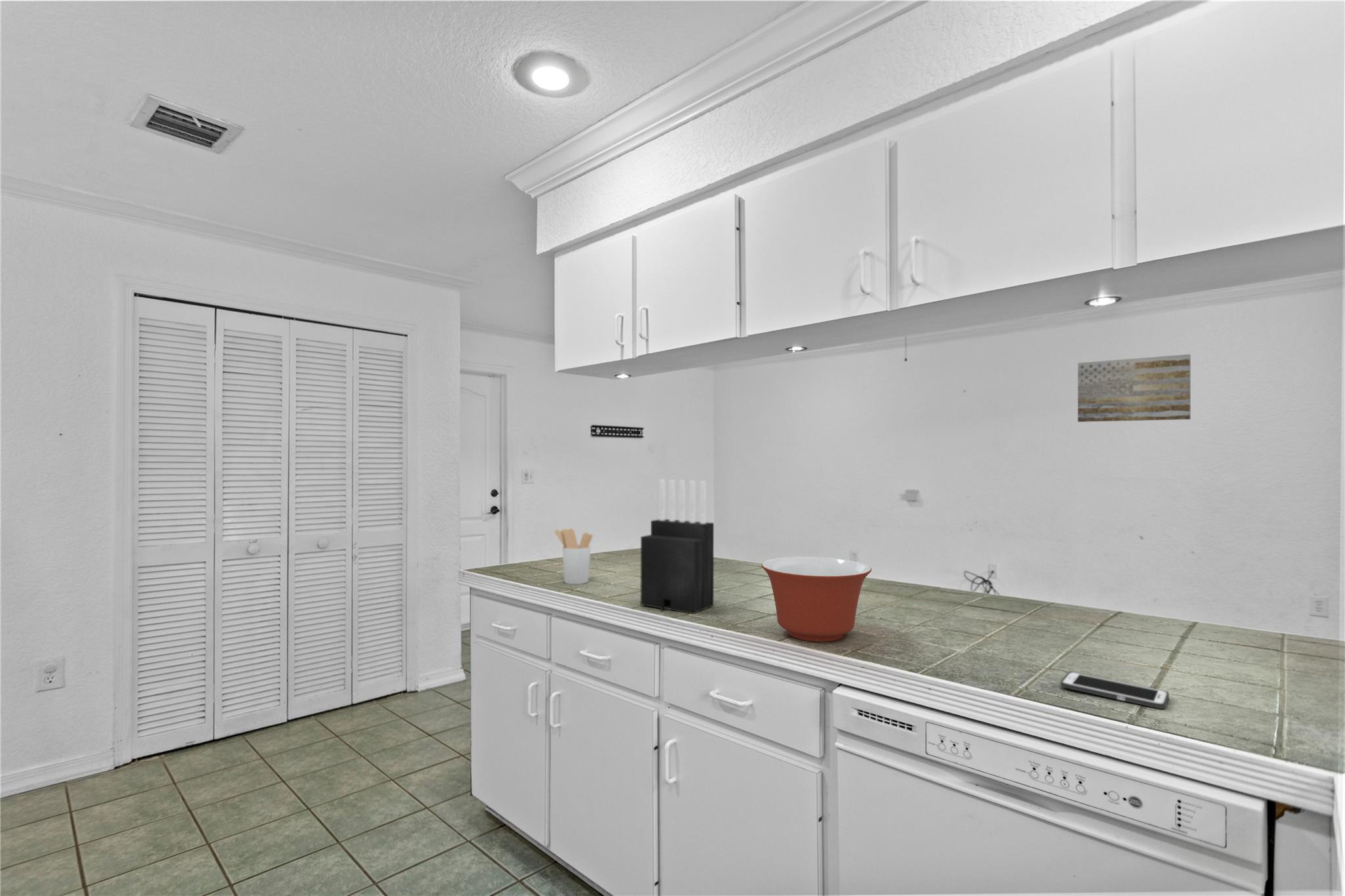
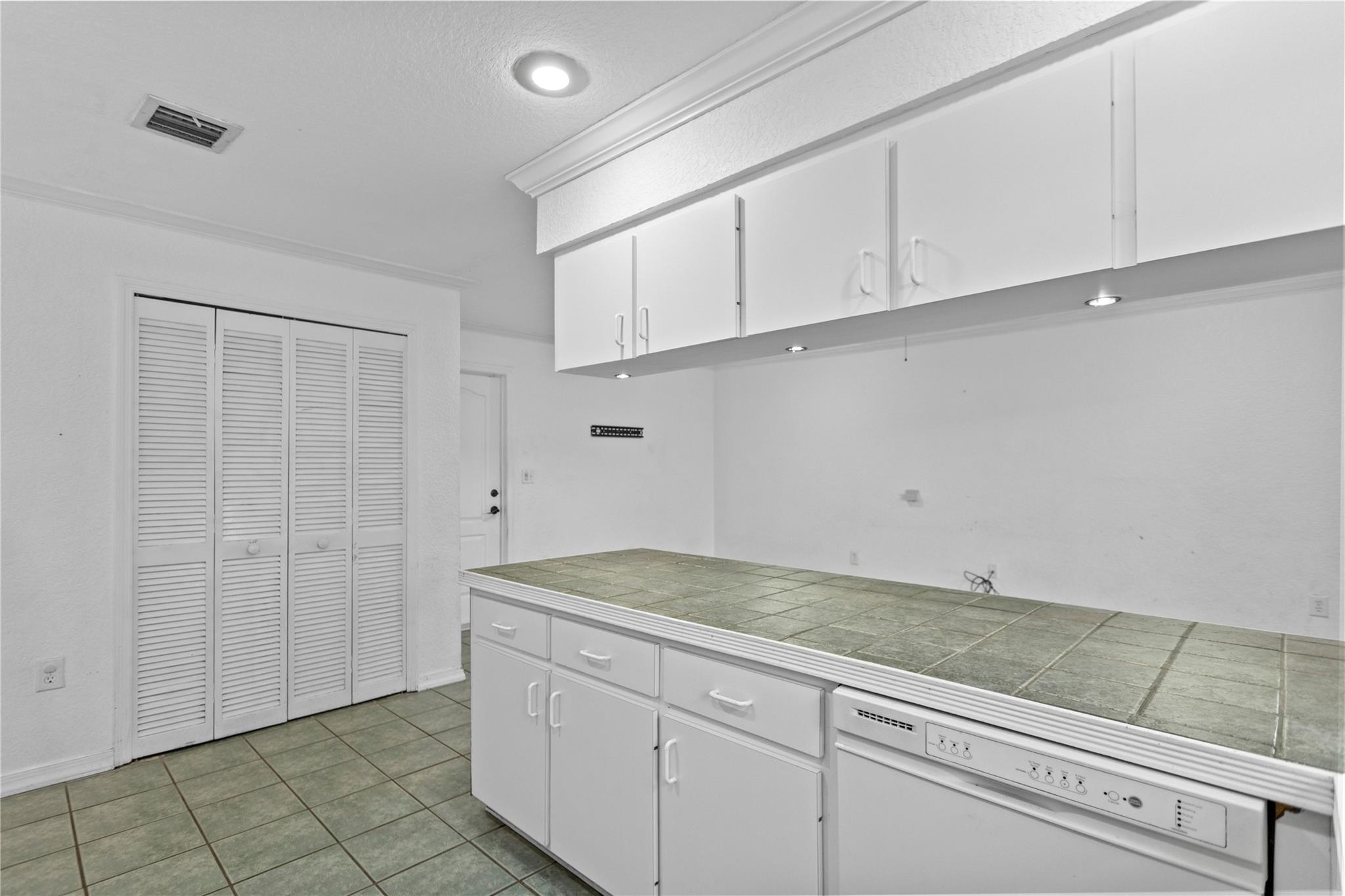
- knife block [640,479,715,614]
- mixing bowl [761,556,872,642]
- cell phone [1060,671,1170,710]
- wall art [1077,354,1191,423]
- utensil holder [554,528,593,585]
